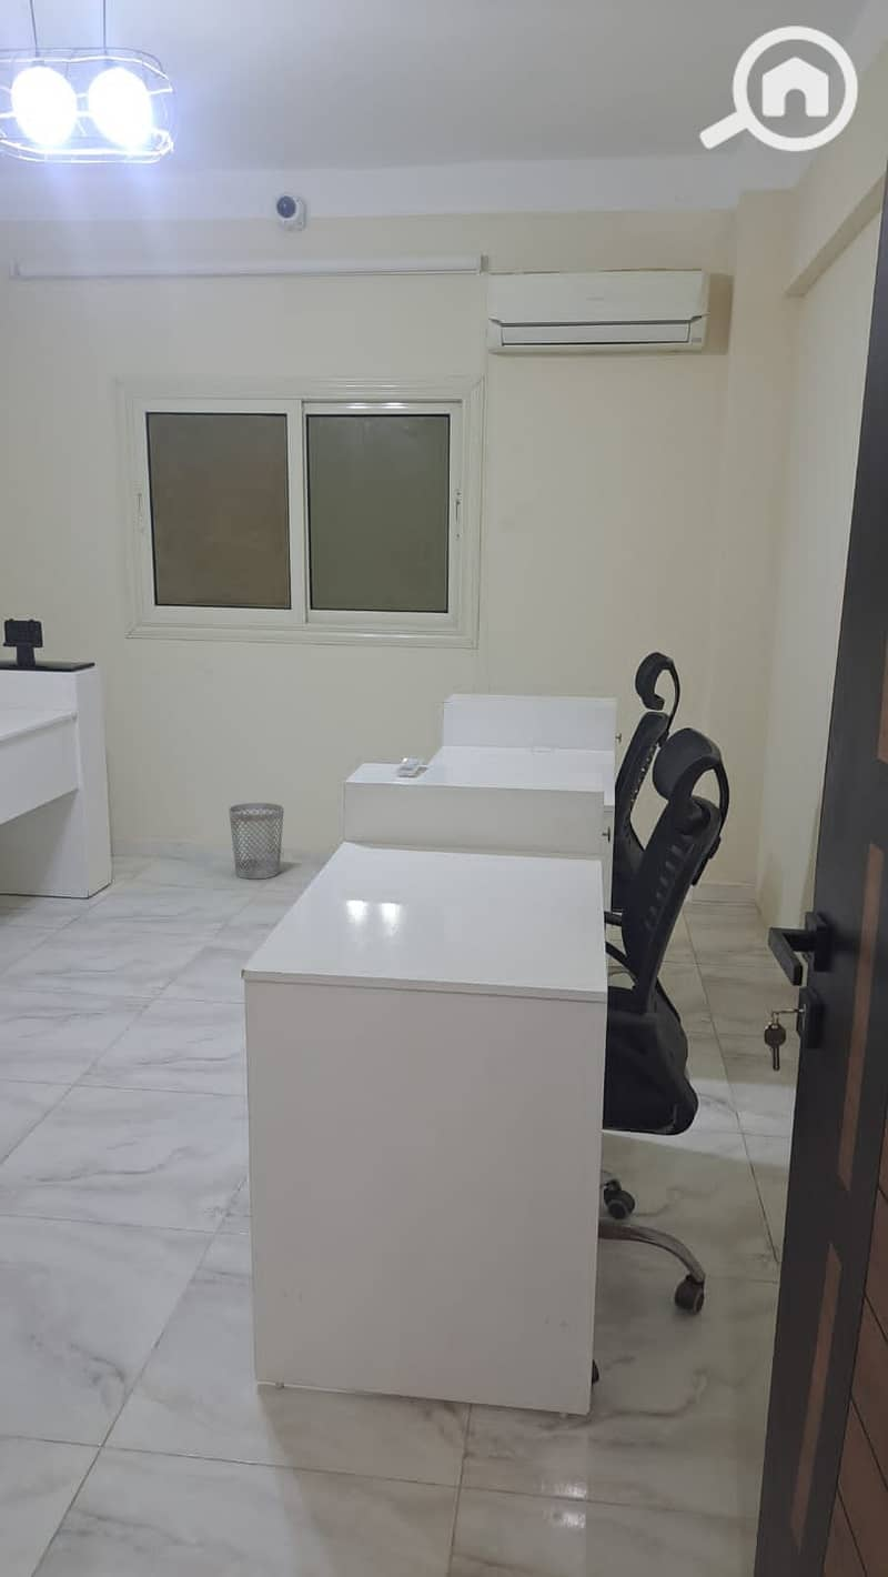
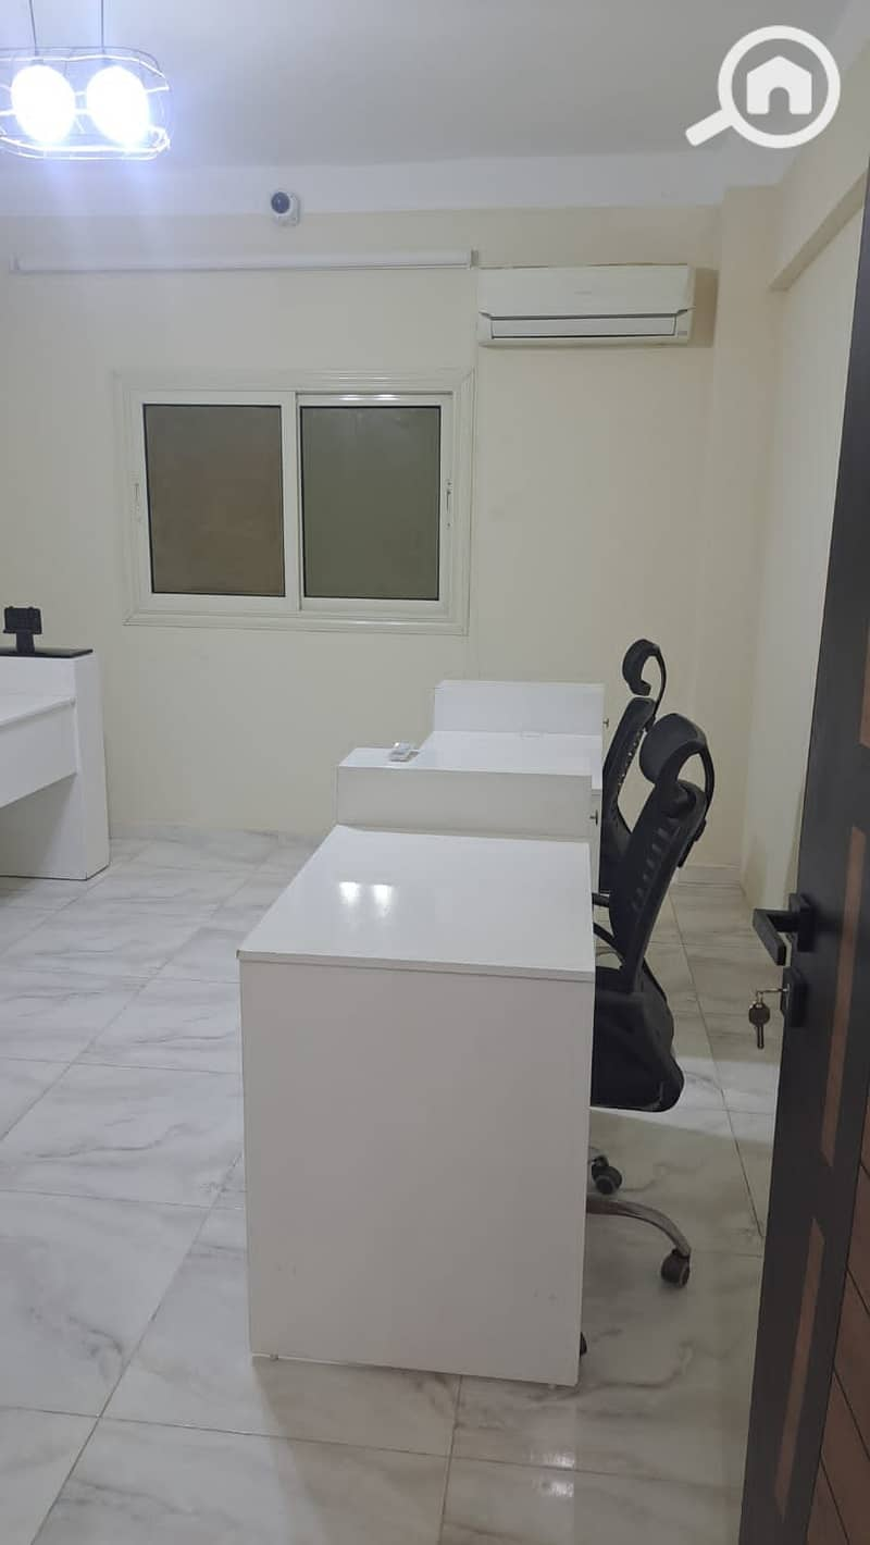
- wastebasket [228,802,285,880]
